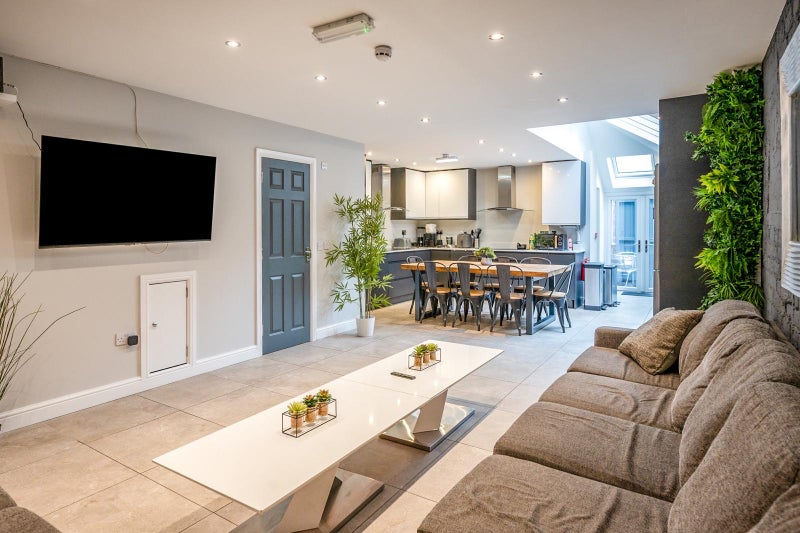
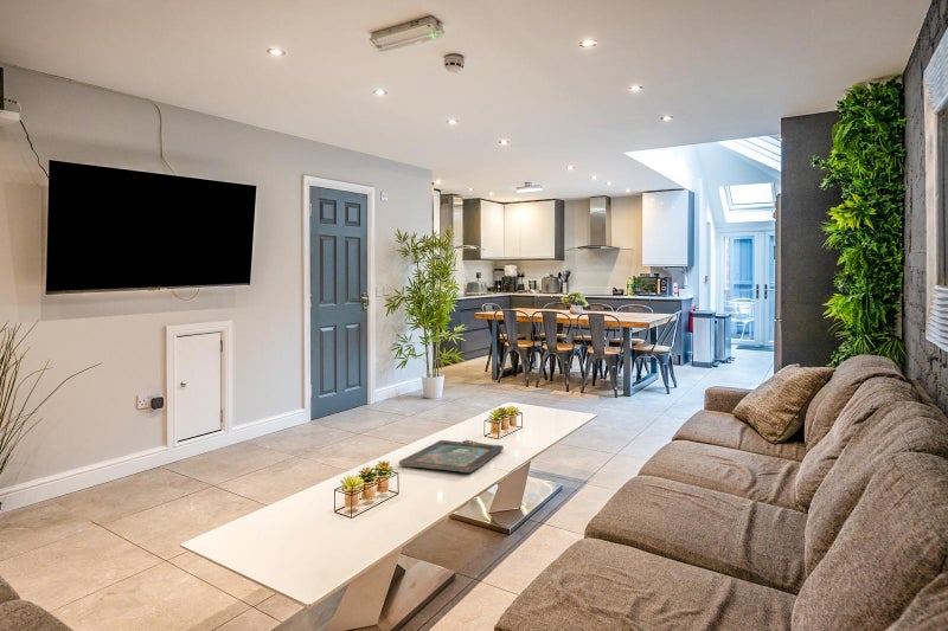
+ decorative tray [398,439,505,474]
